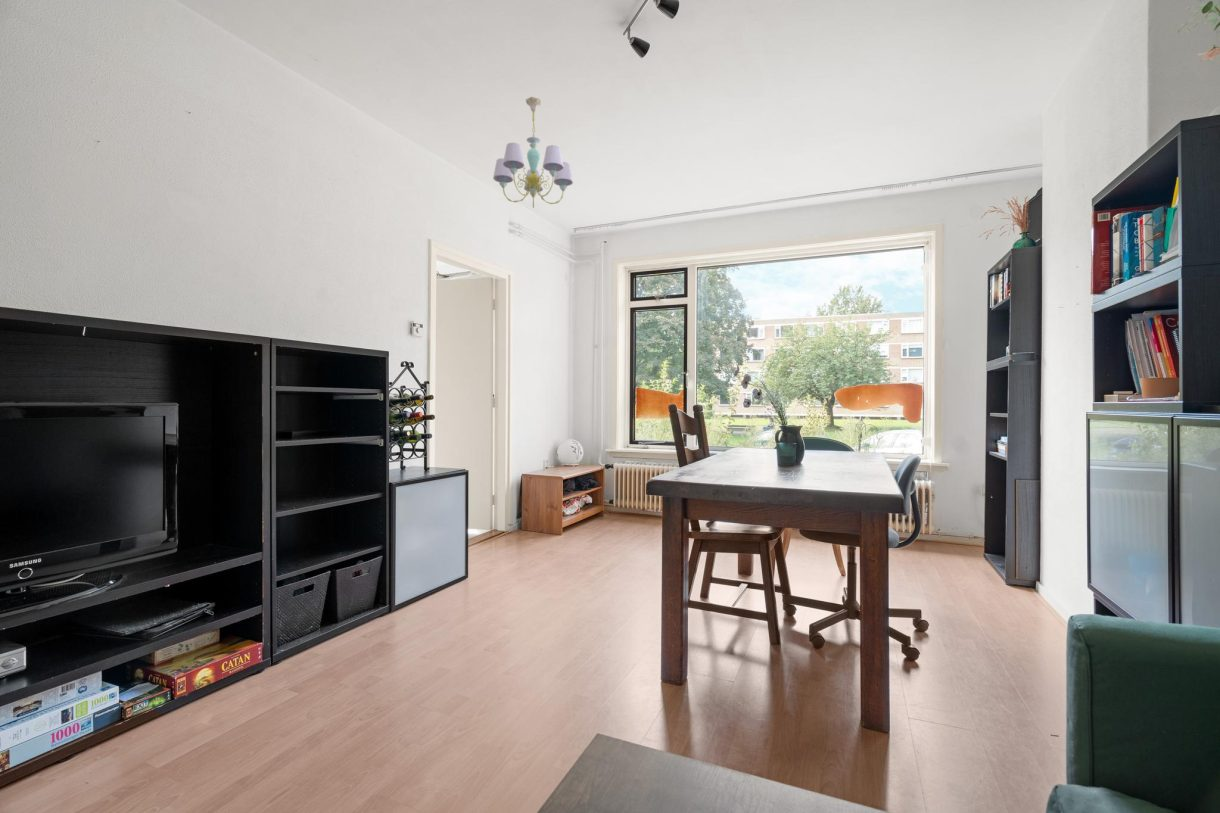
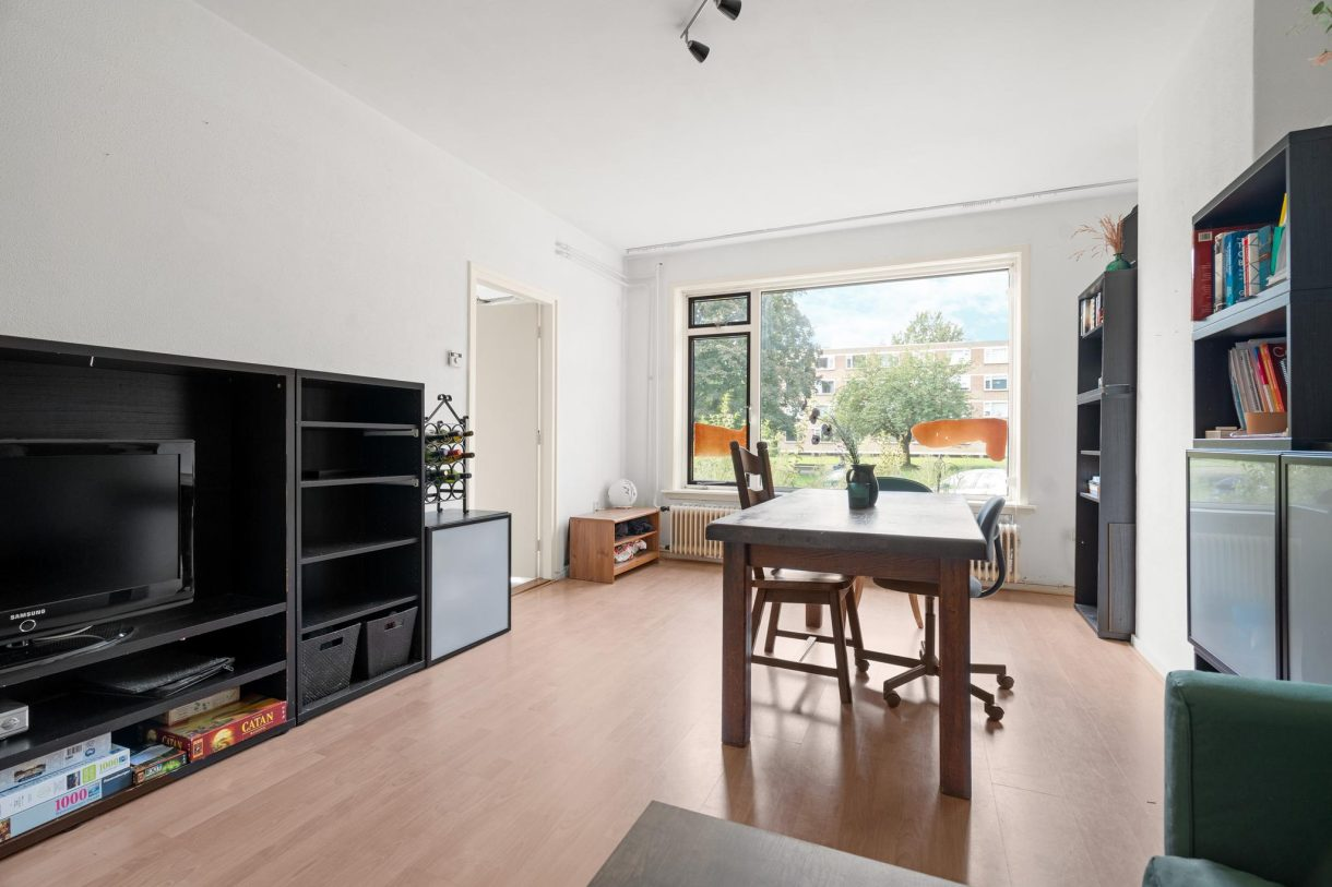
- chandelier [492,96,574,209]
